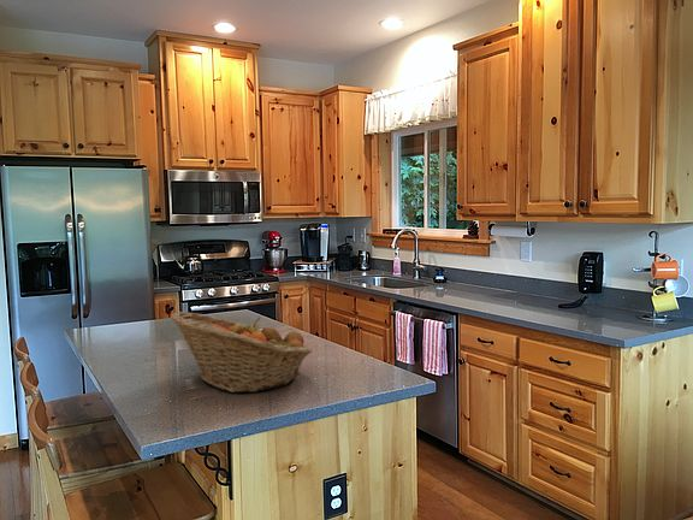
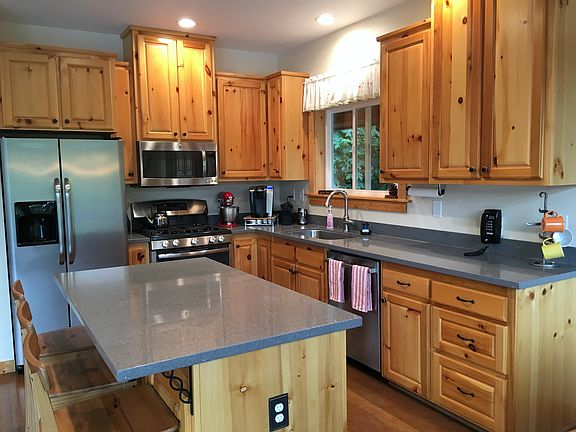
- fruit basket [171,311,313,394]
